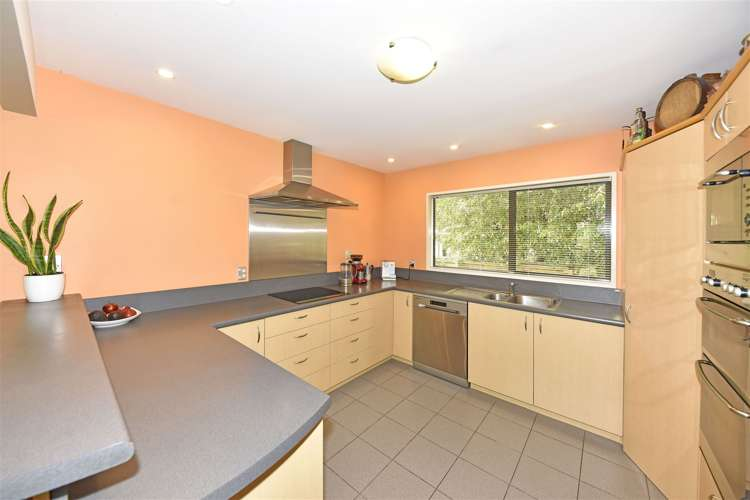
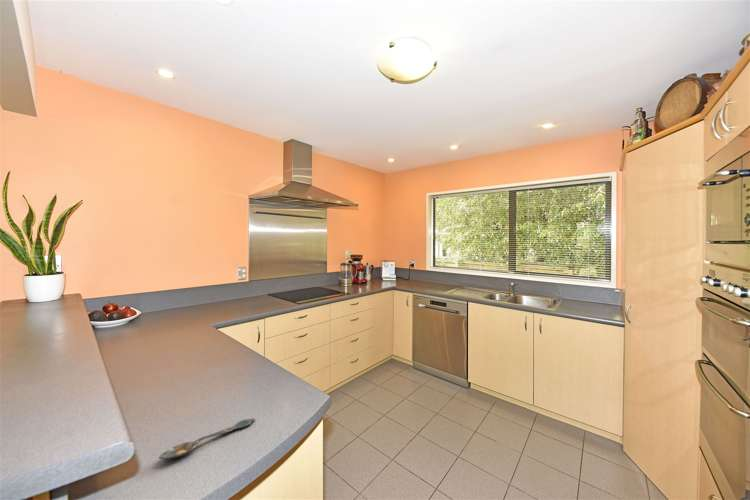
+ spoon [158,417,256,460]
